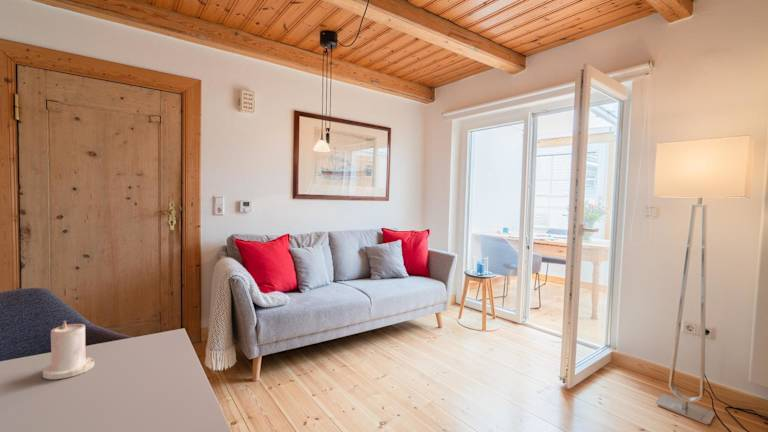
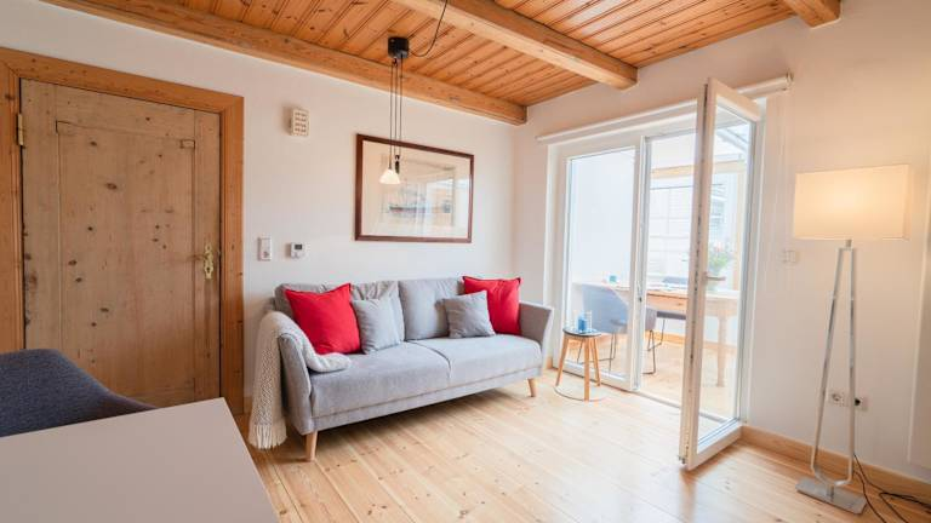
- candle [42,320,95,380]
